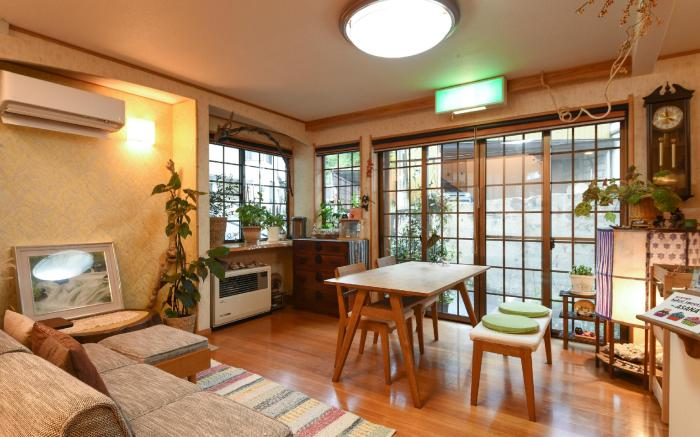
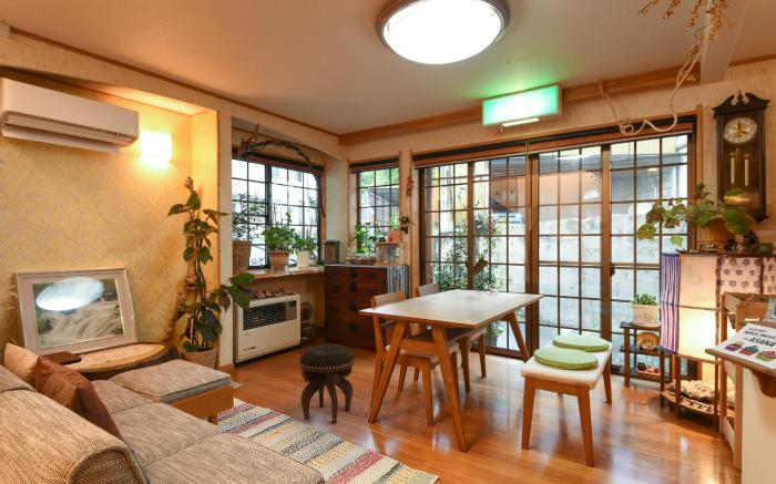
+ footstool [298,343,356,424]
